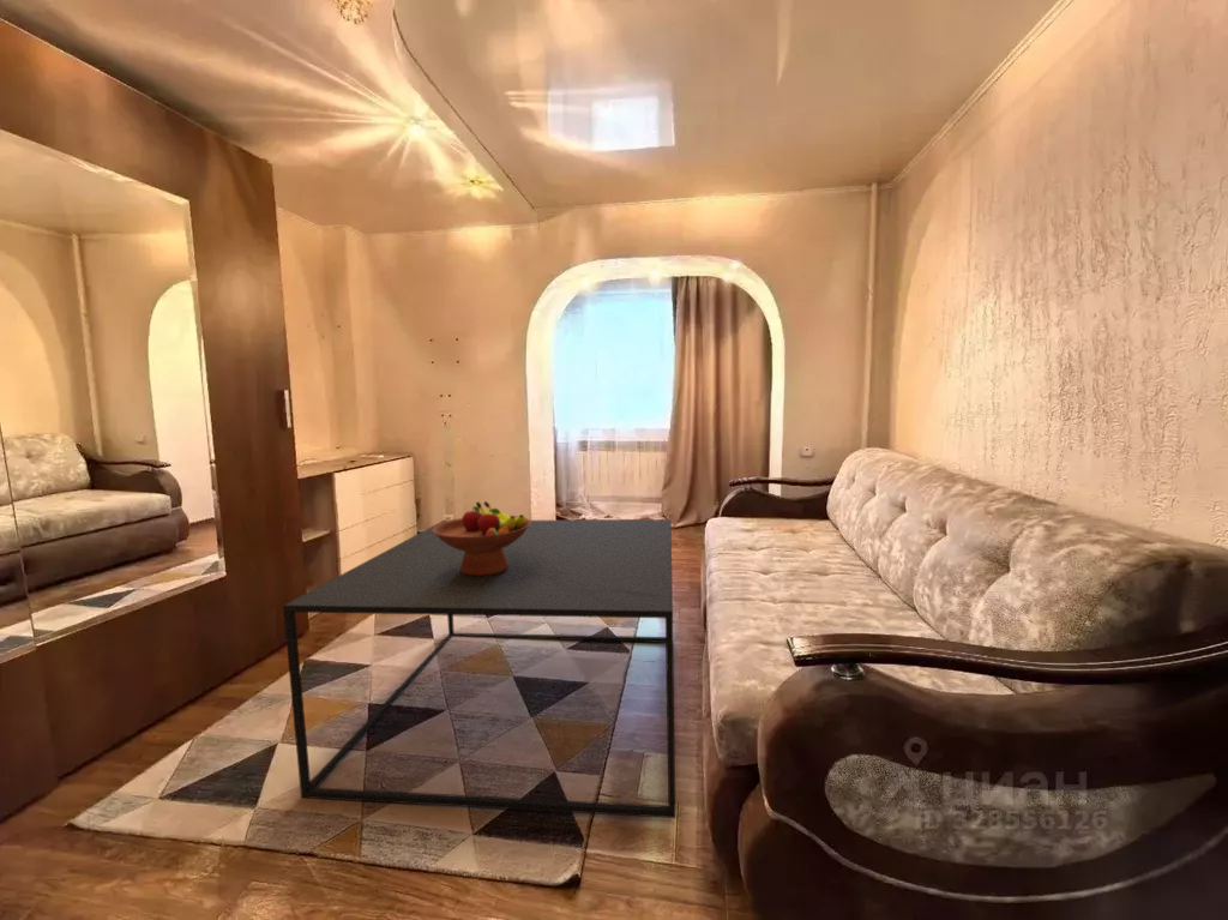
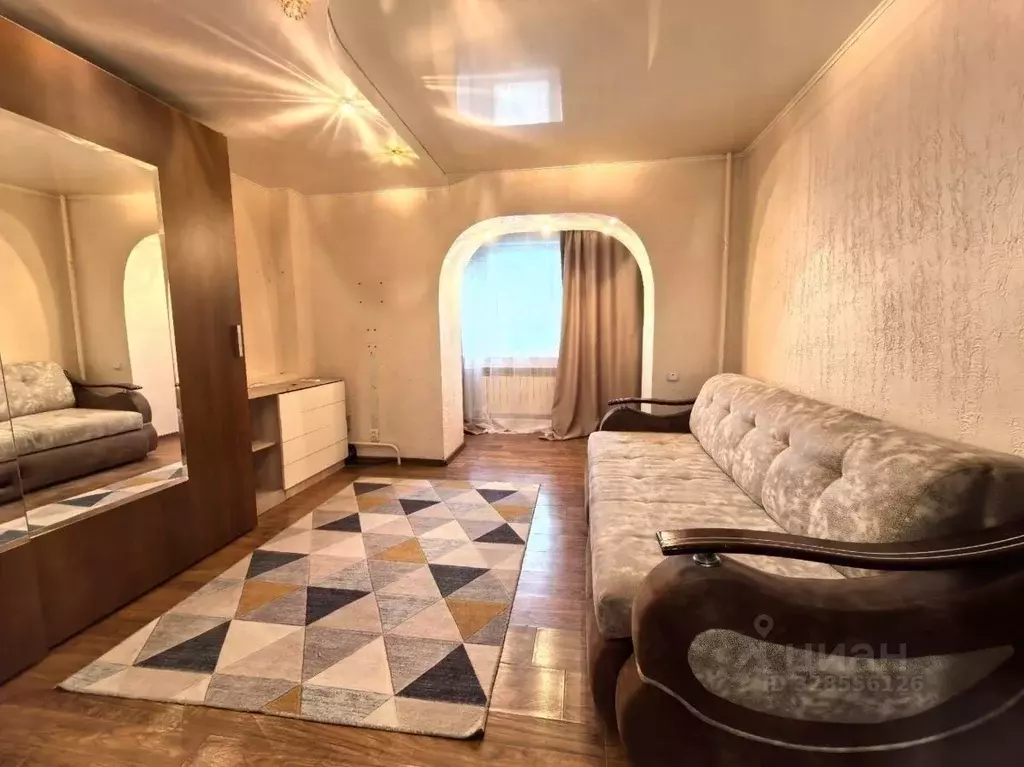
- fruit bowl [433,500,531,576]
- coffee table [282,518,676,819]
